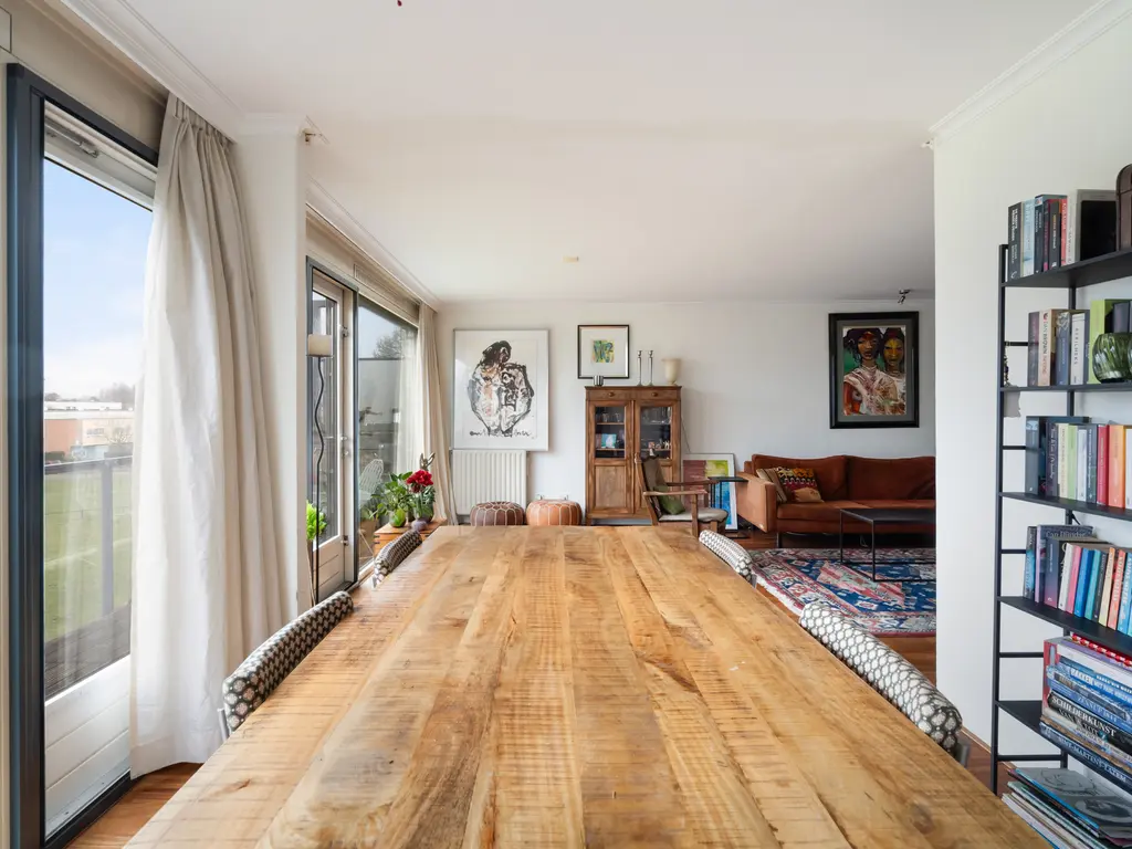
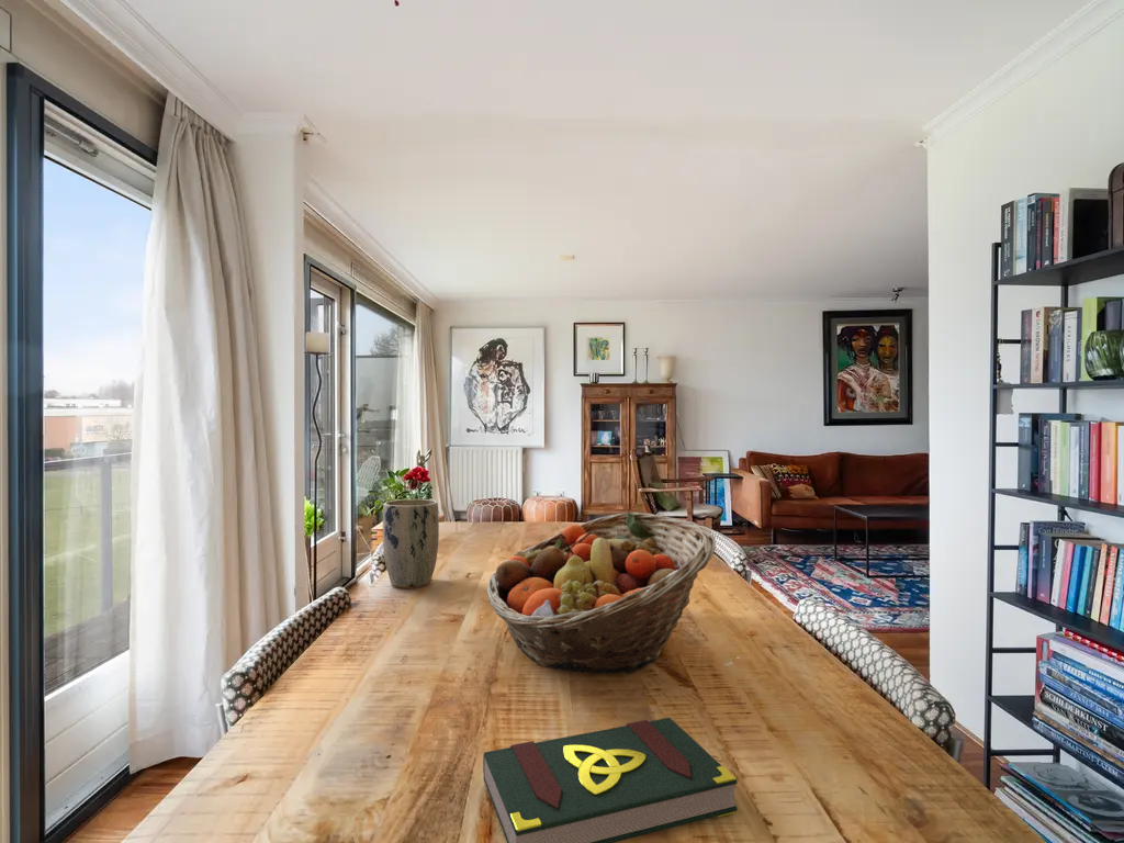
+ book [482,717,739,843]
+ plant pot [382,498,440,588]
+ fruit basket [485,512,717,675]
